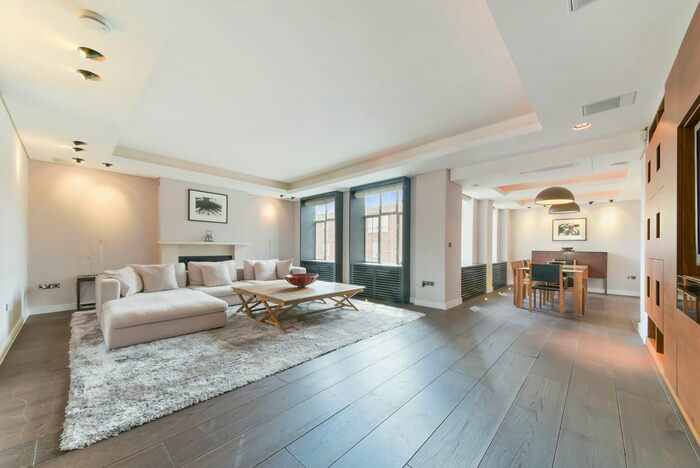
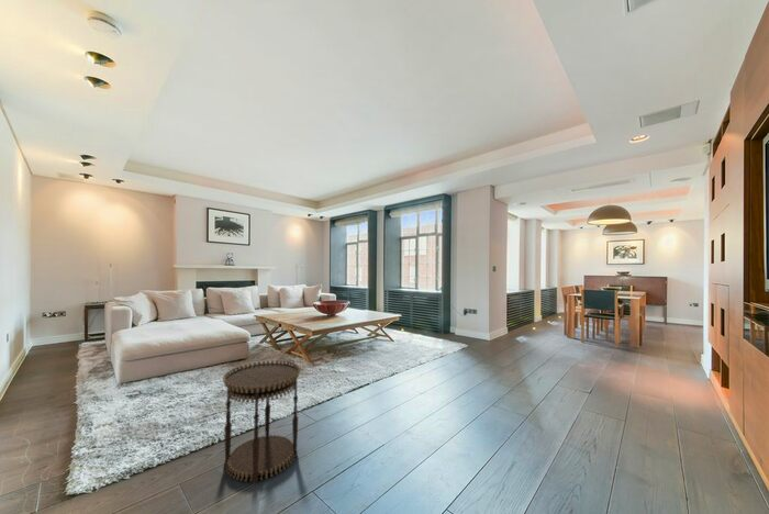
+ side table [222,359,302,485]
